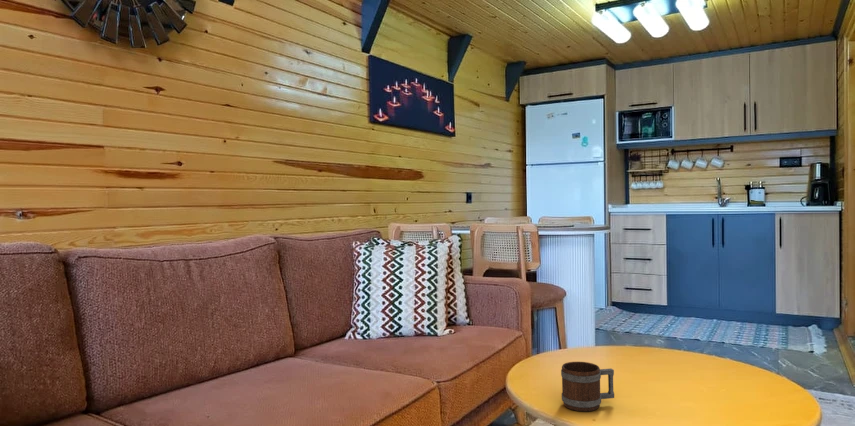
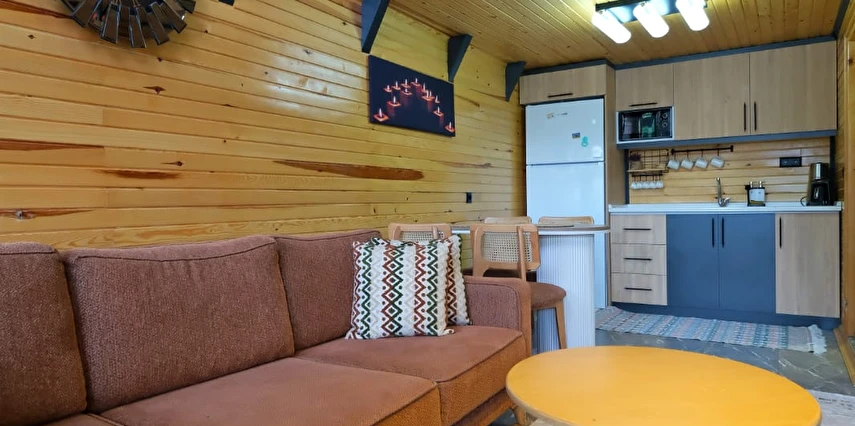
- mug [560,361,615,412]
